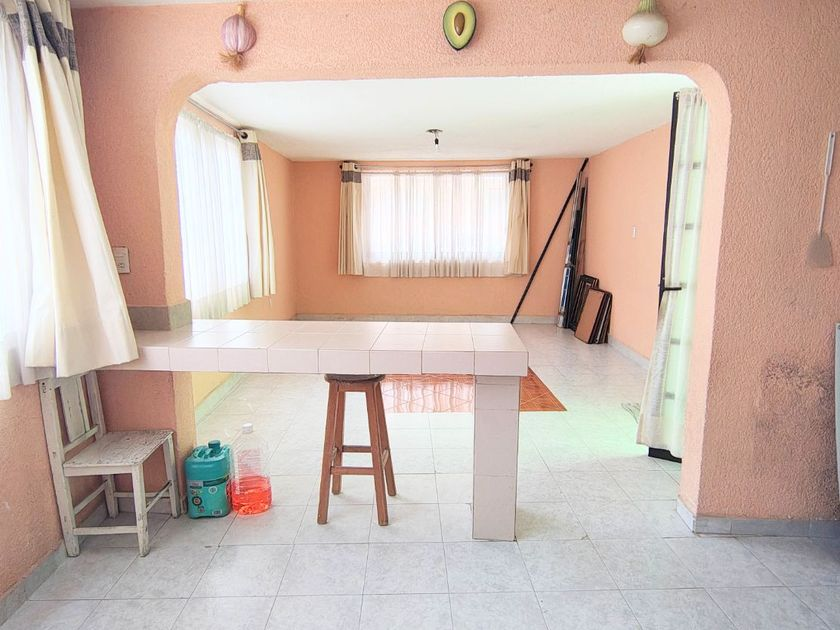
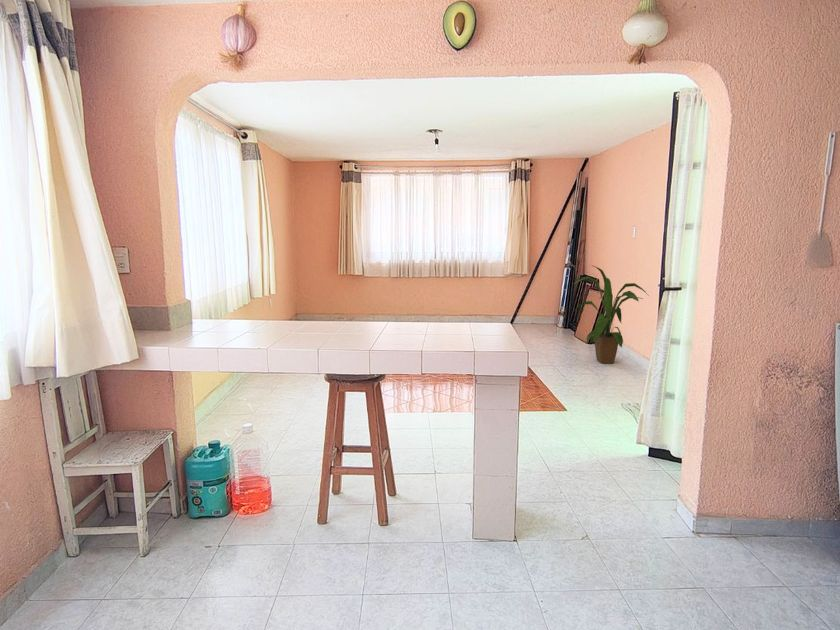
+ house plant [571,264,648,364]
